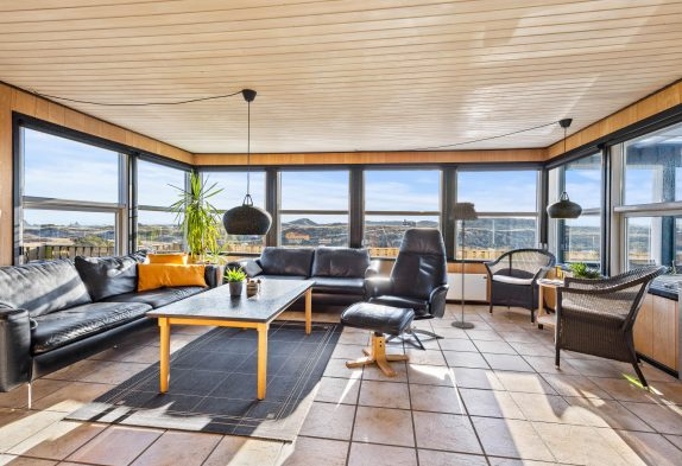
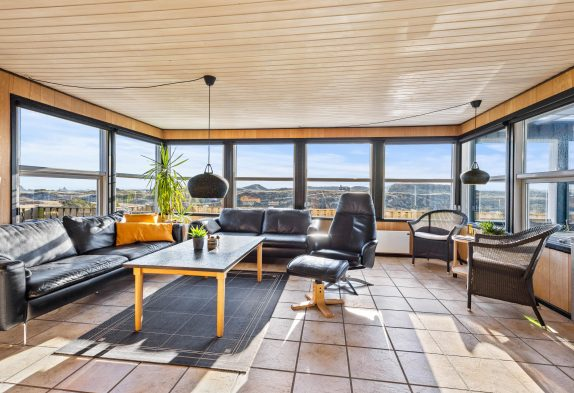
- floor lamp [448,200,479,330]
